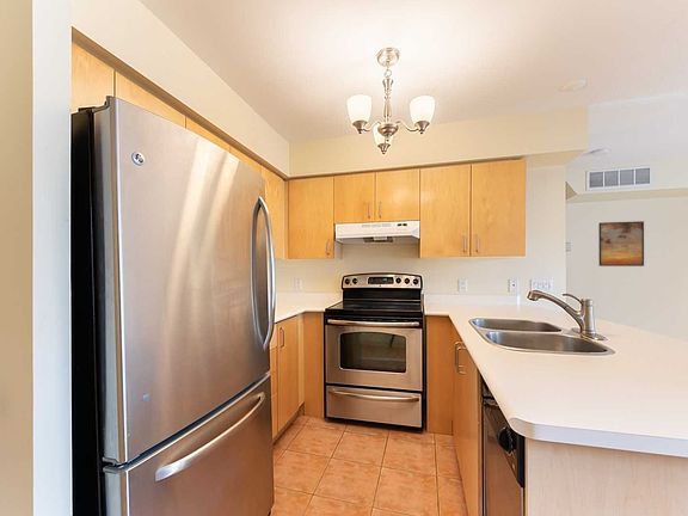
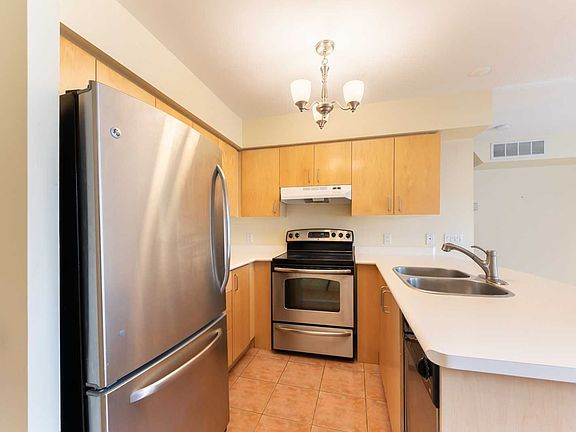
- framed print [597,220,645,268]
